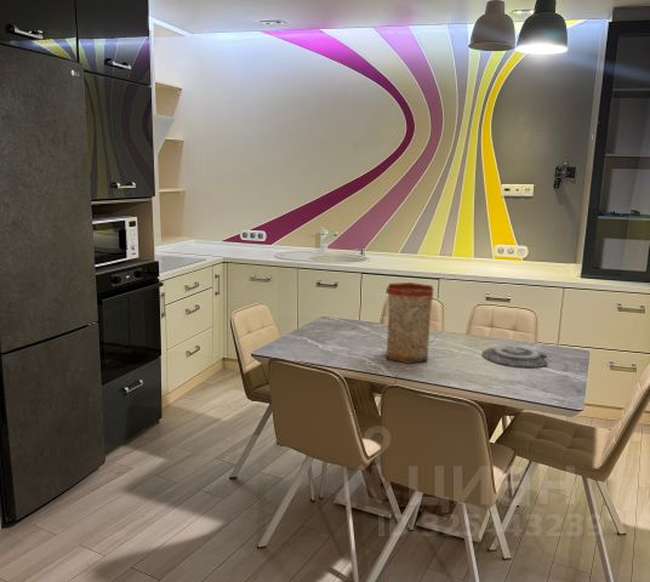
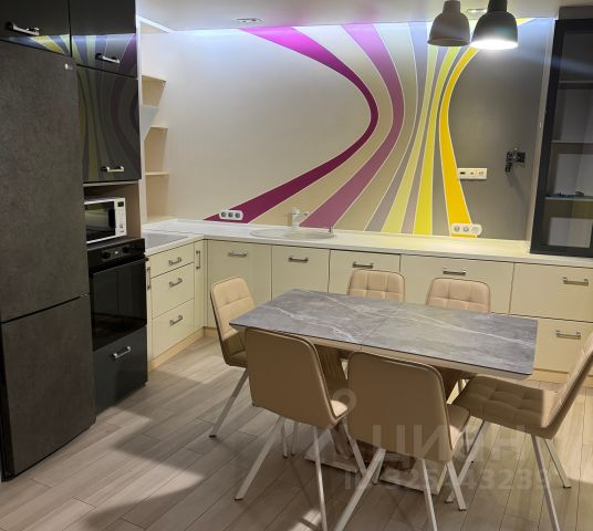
- vase [386,281,434,365]
- plate [481,344,548,369]
